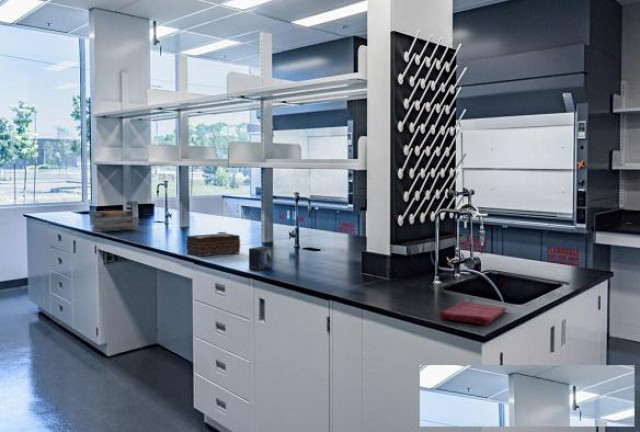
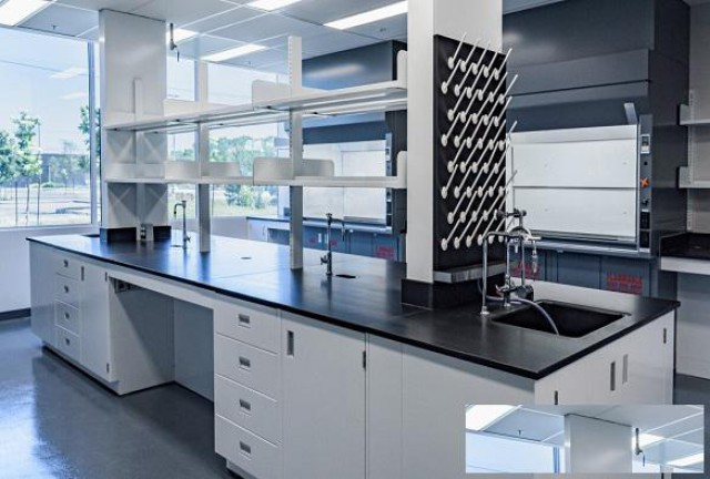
- book stack [87,210,135,233]
- tissue box [185,232,241,257]
- small box [248,246,273,272]
- dish towel [438,299,507,326]
